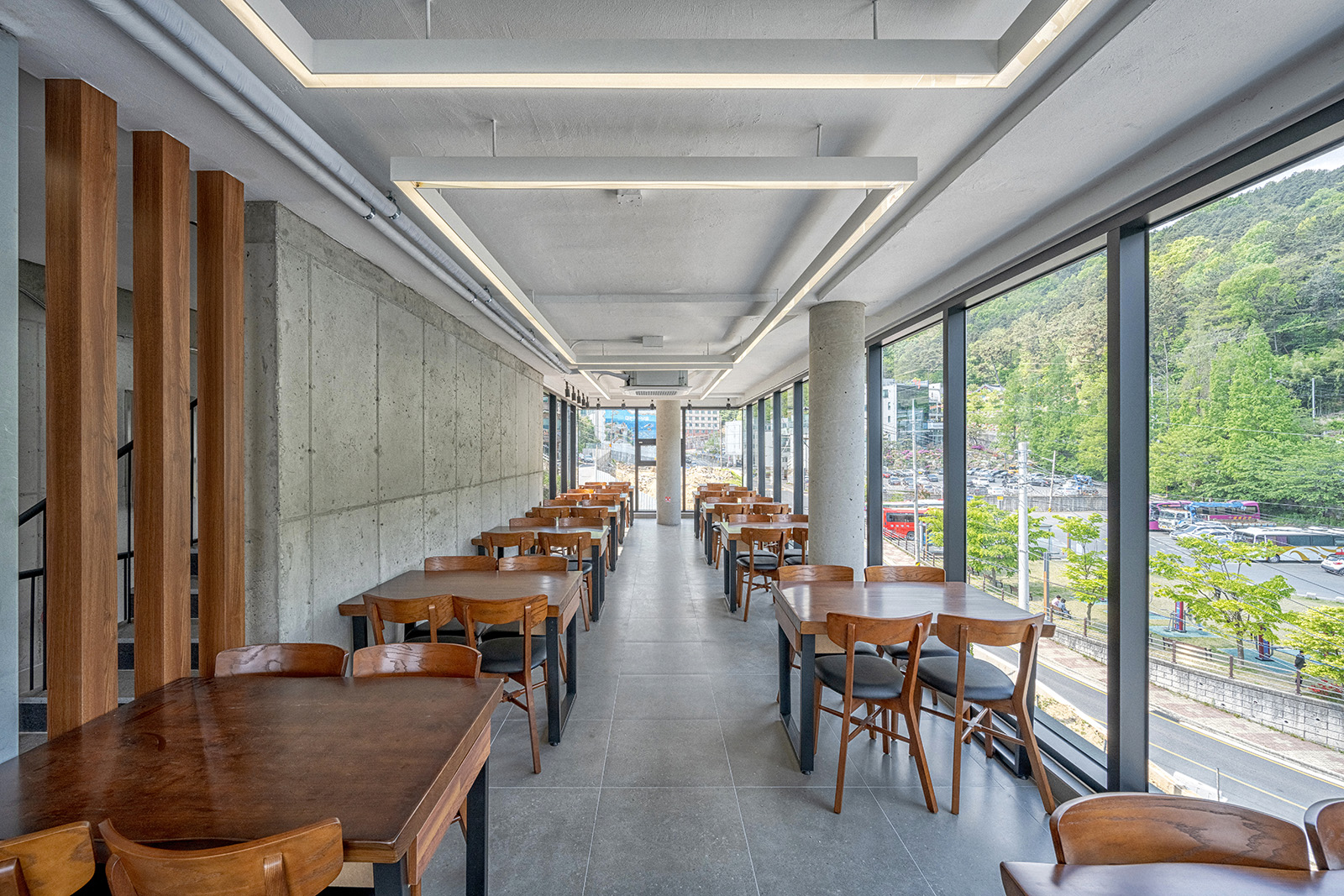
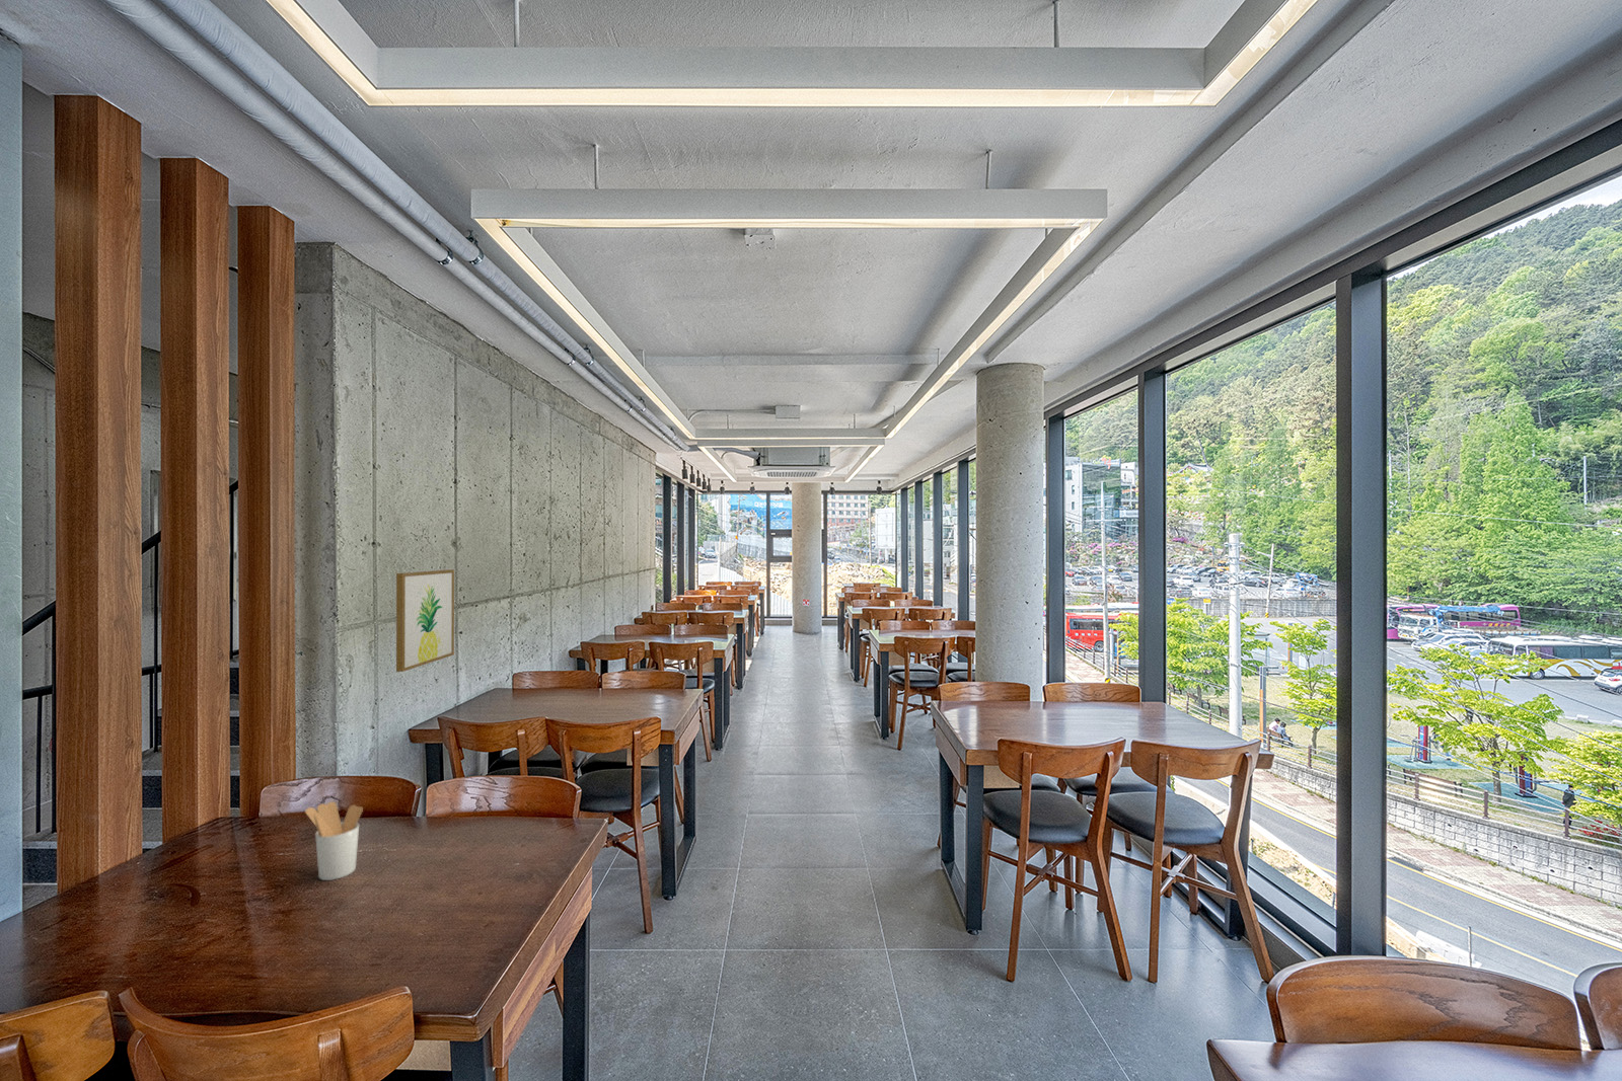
+ utensil holder [304,800,364,882]
+ wall art [396,568,455,673]
